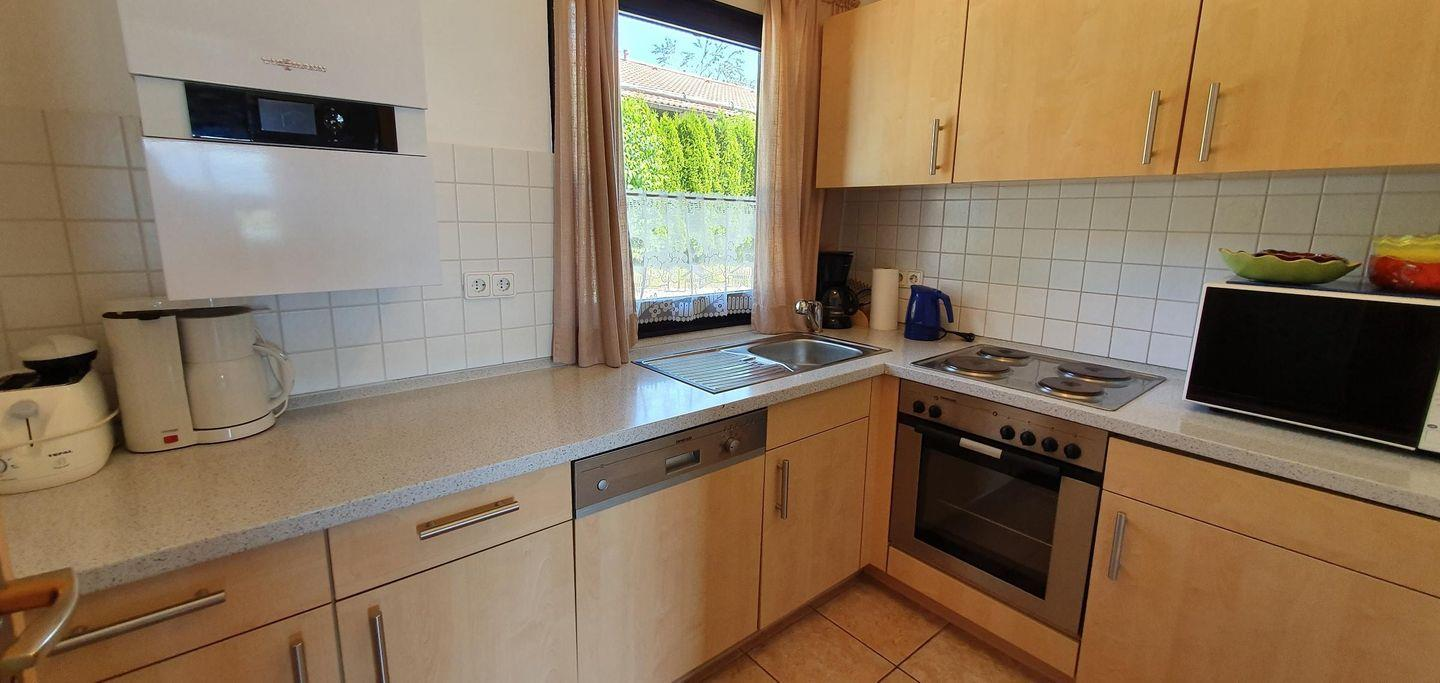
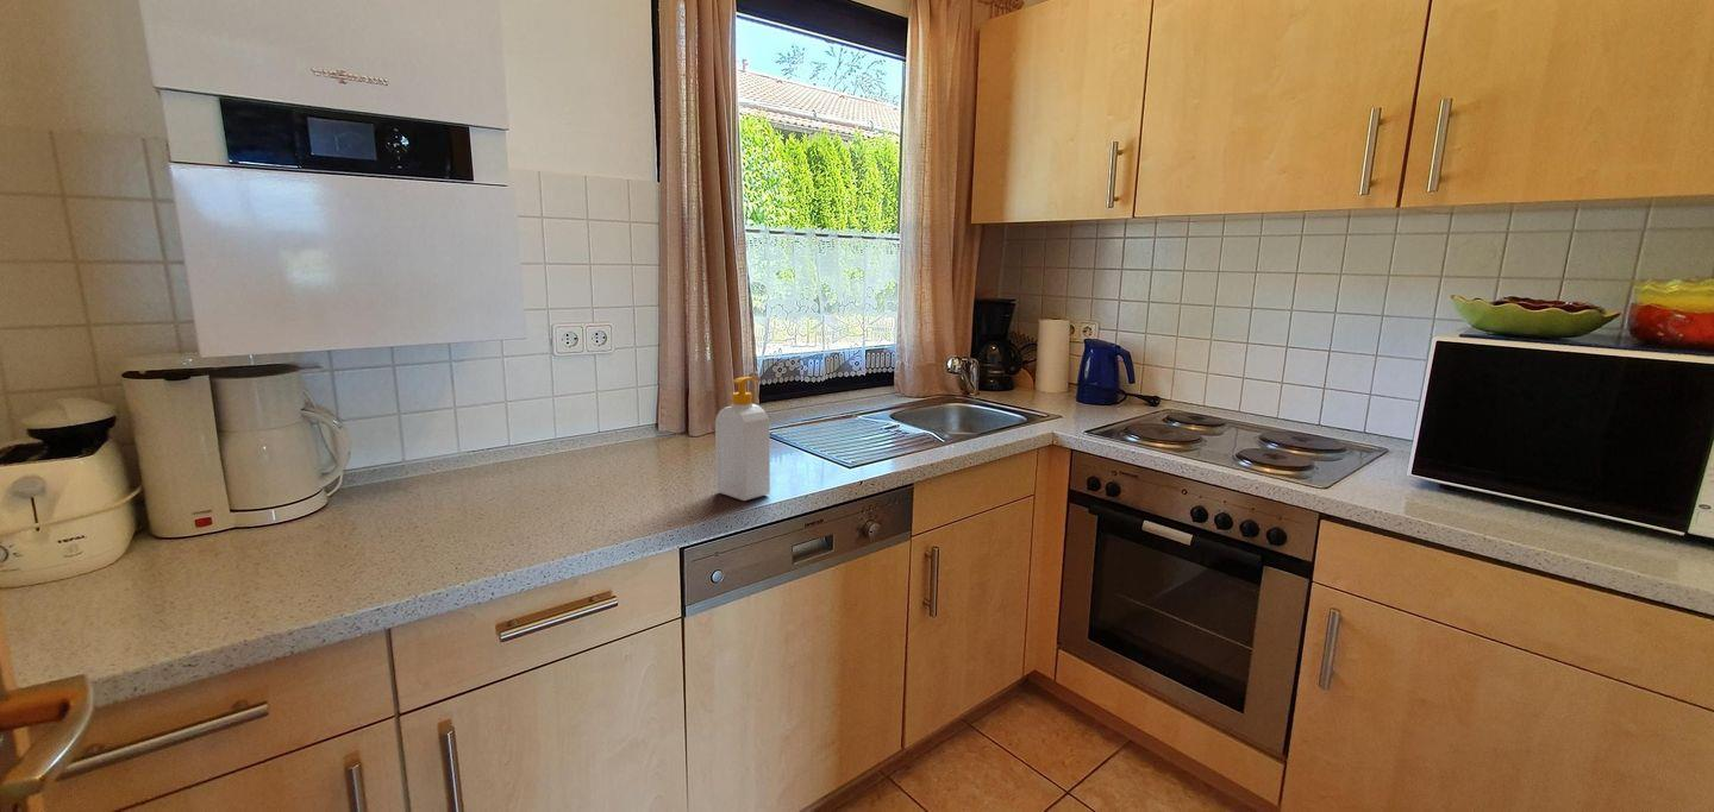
+ soap bottle [714,376,771,502]
